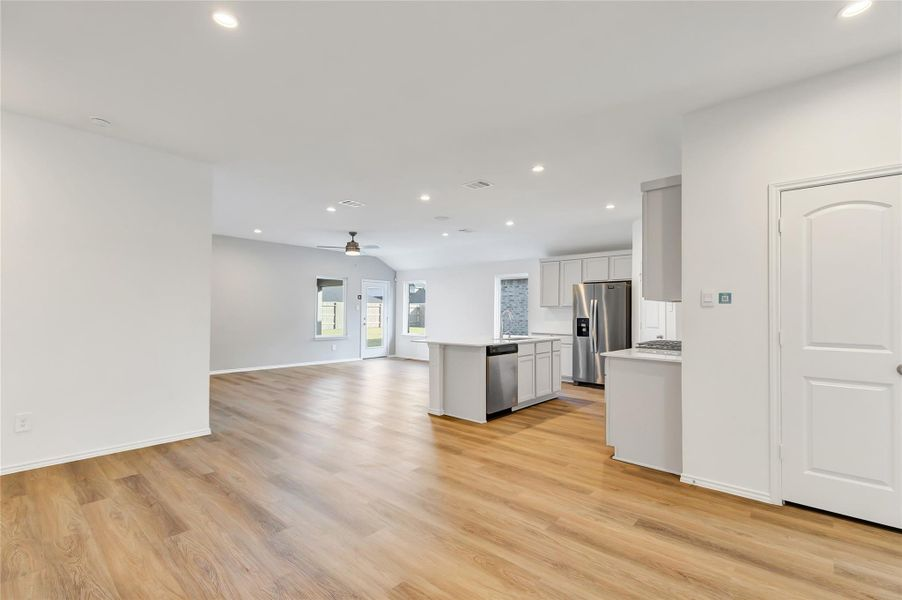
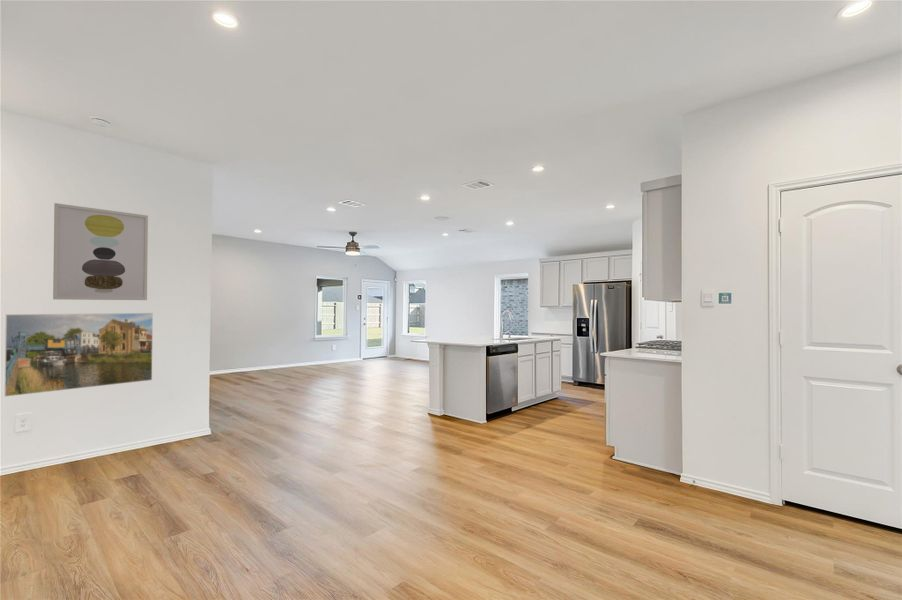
+ wall art [52,202,149,301]
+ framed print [4,312,154,398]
